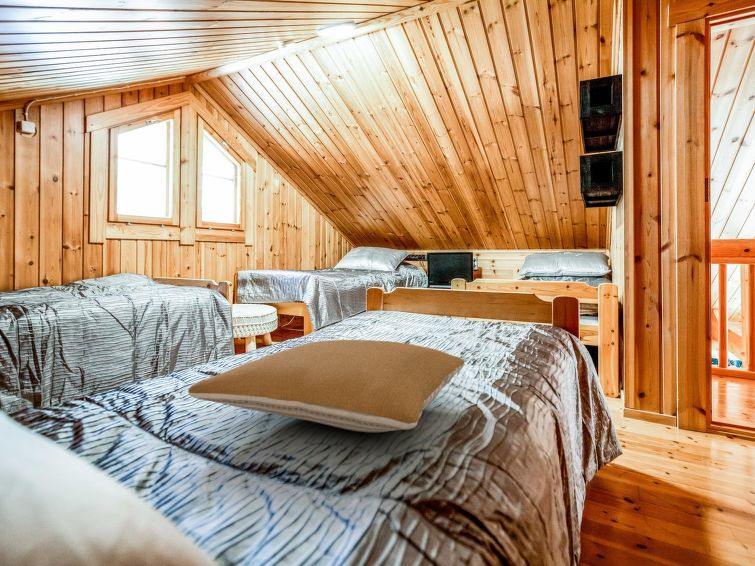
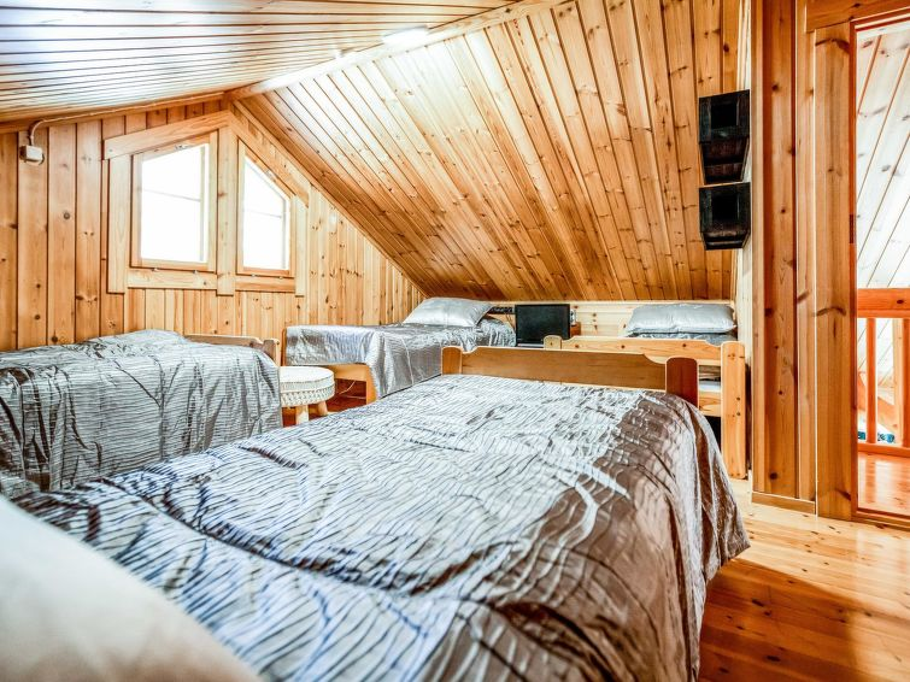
- pillow [187,339,466,433]
